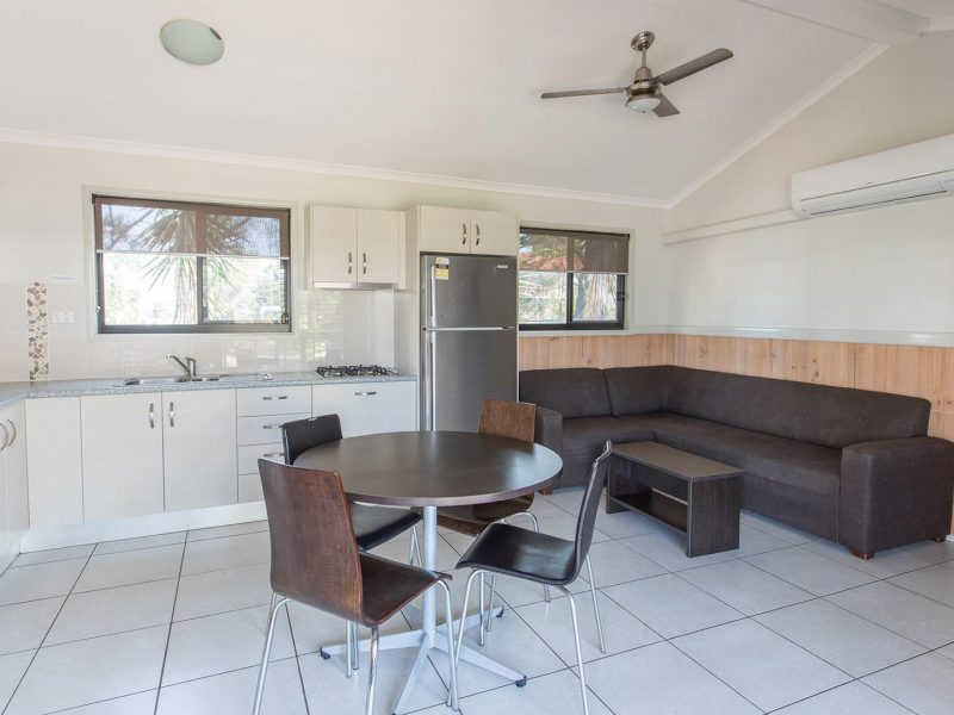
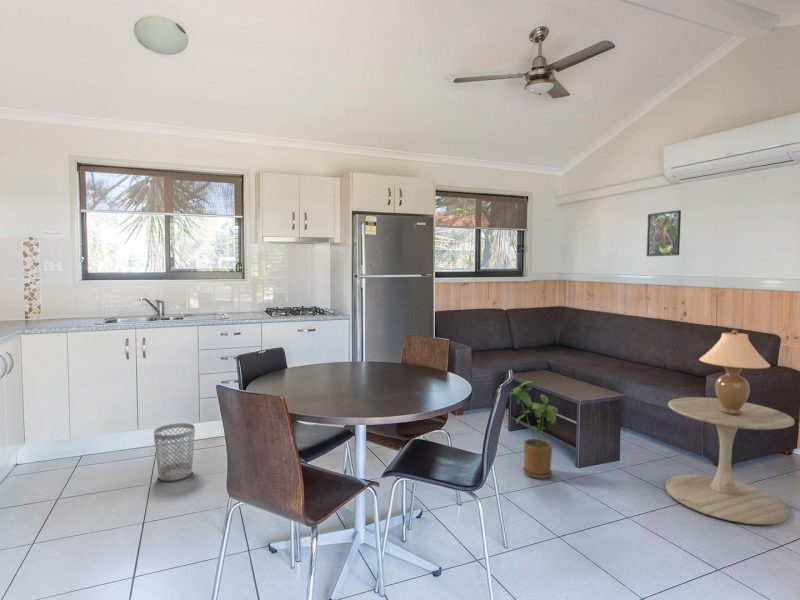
+ wastebasket [153,422,196,482]
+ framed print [646,209,682,257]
+ house plant [508,380,559,480]
+ side table [664,396,796,526]
+ table lamp [698,329,771,414]
